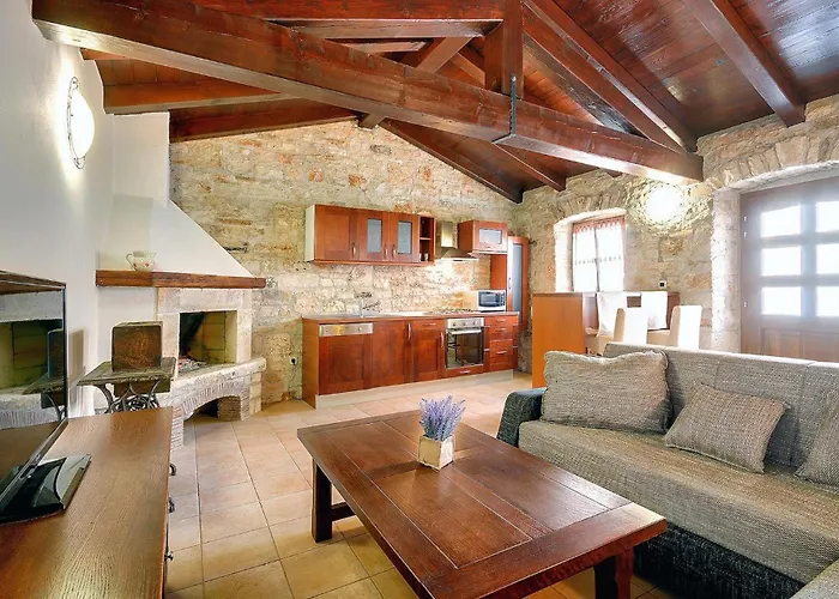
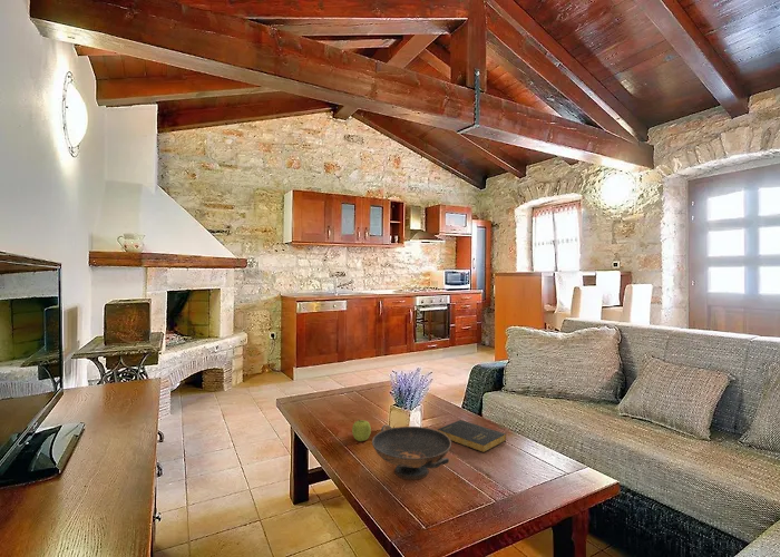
+ fruit [351,419,372,442]
+ book [437,419,507,453]
+ decorative bowl [371,423,452,481]
